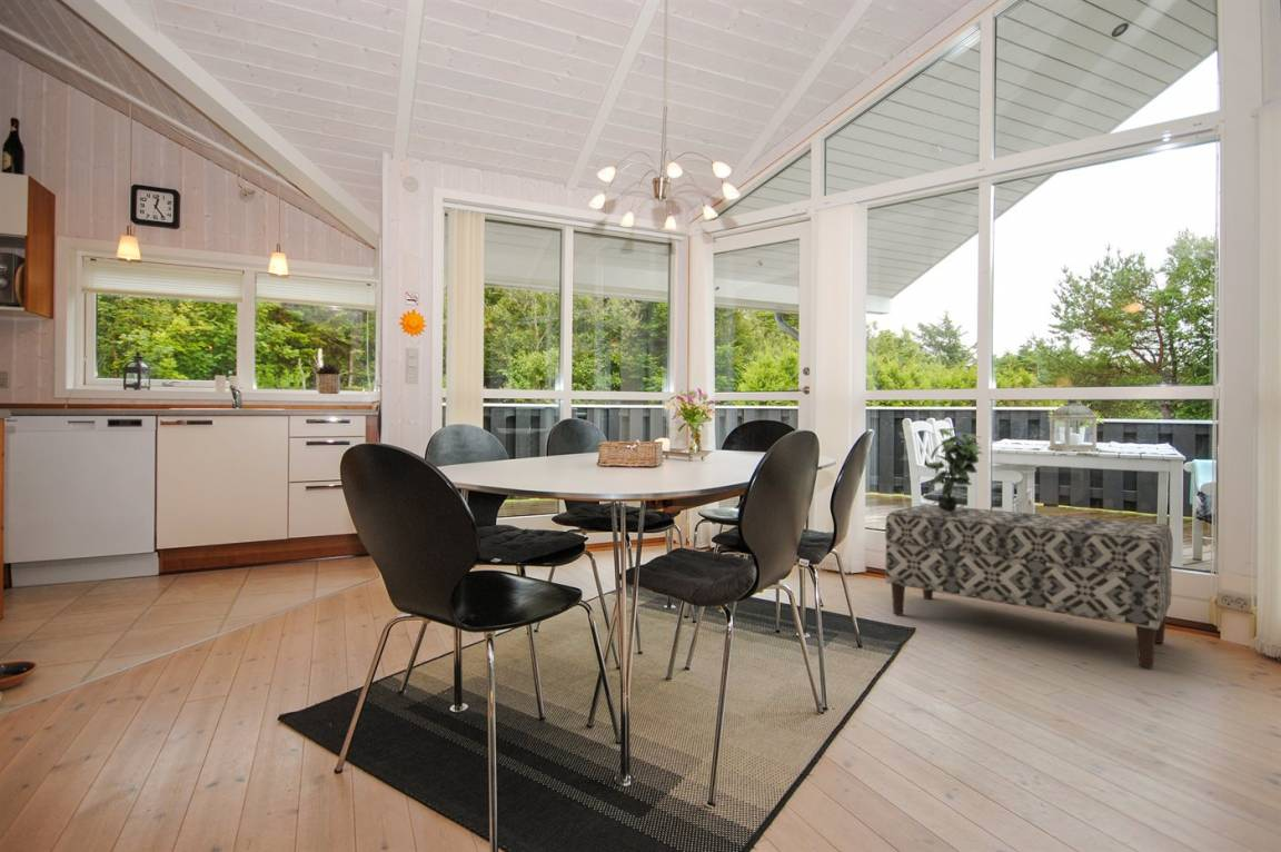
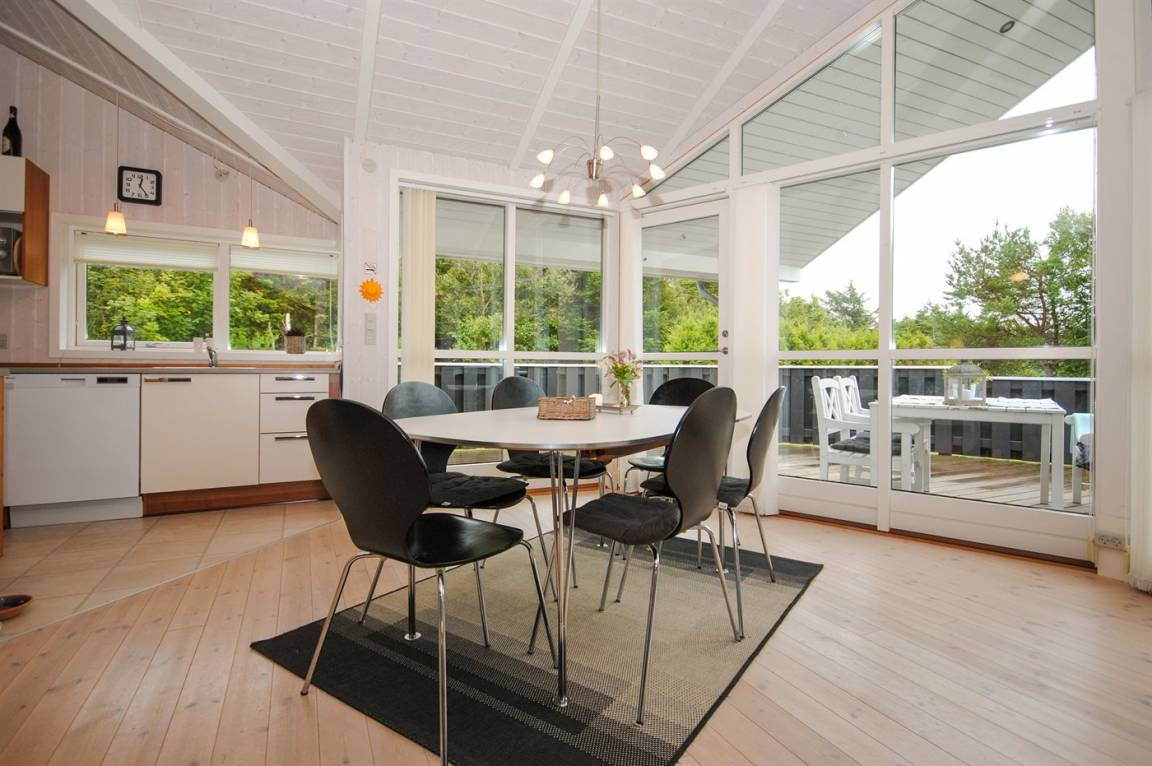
- potted plant [925,427,984,512]
- bench [884,504,1174,668]
